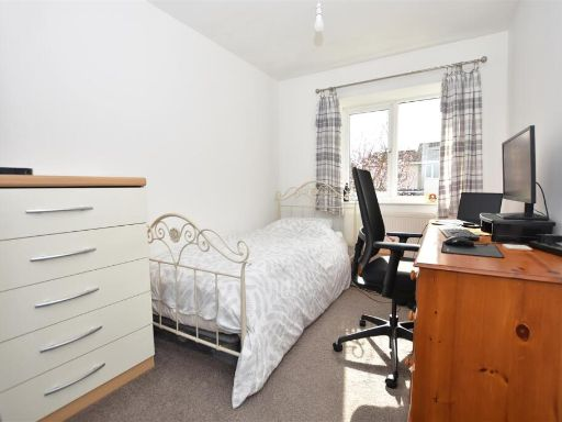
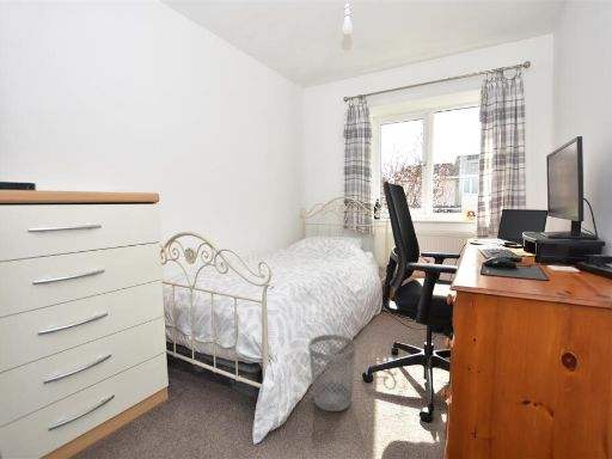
+ wastebasket [307,333,357,412]
